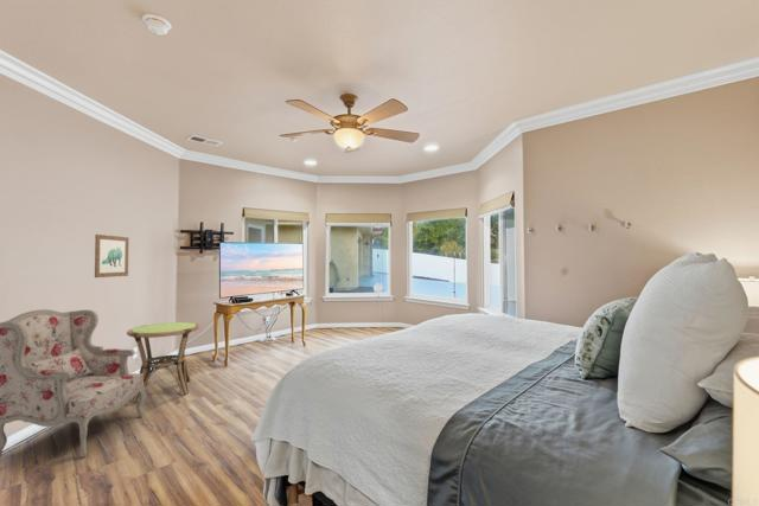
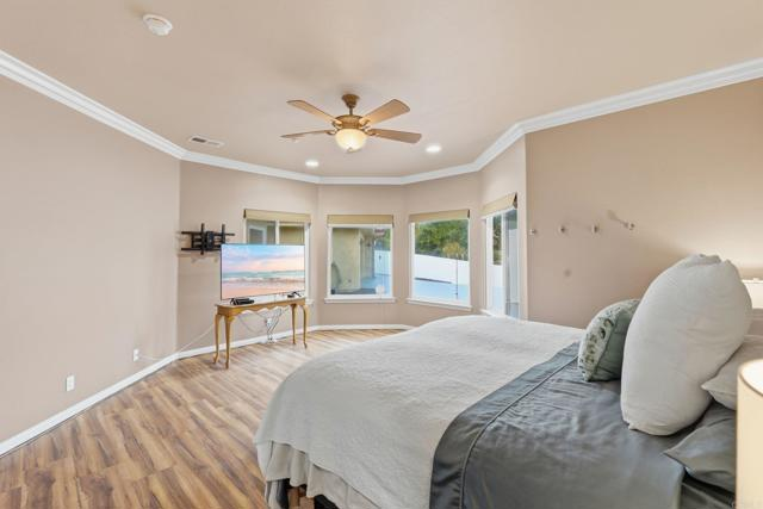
- wall art [94,233,129,278]
- armchair [0,308,147,459]
- side table [126,321,200,403]
